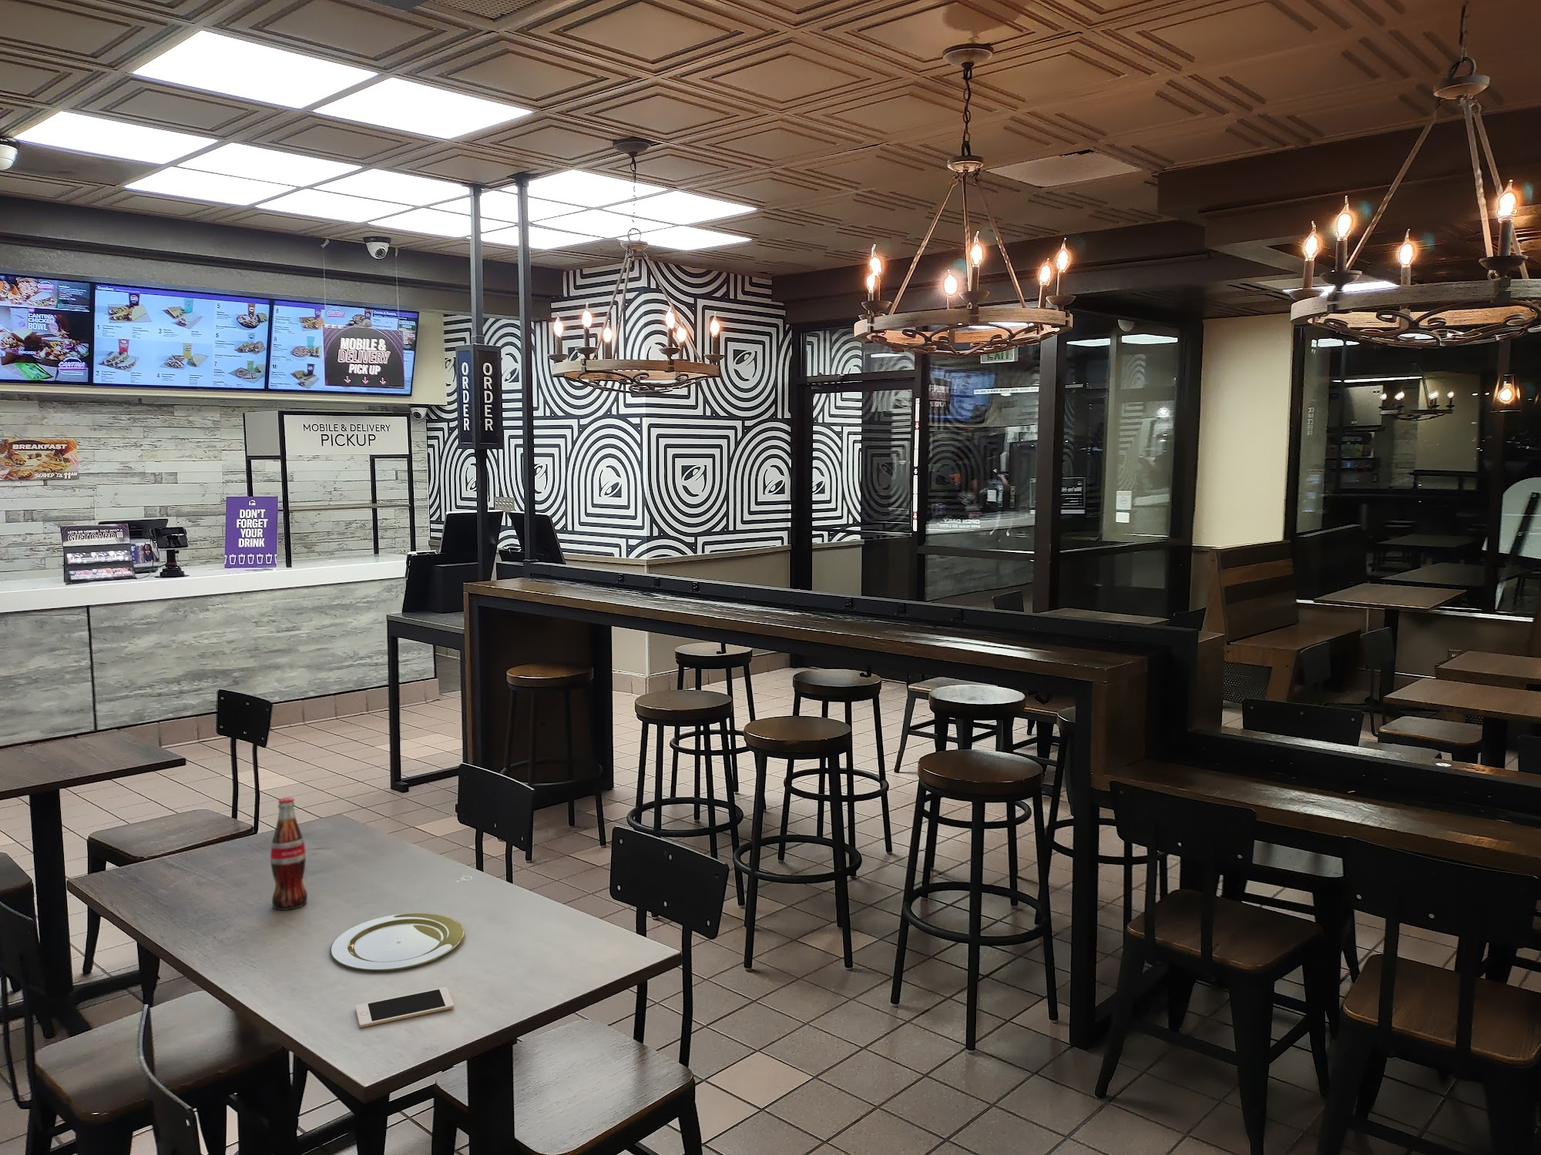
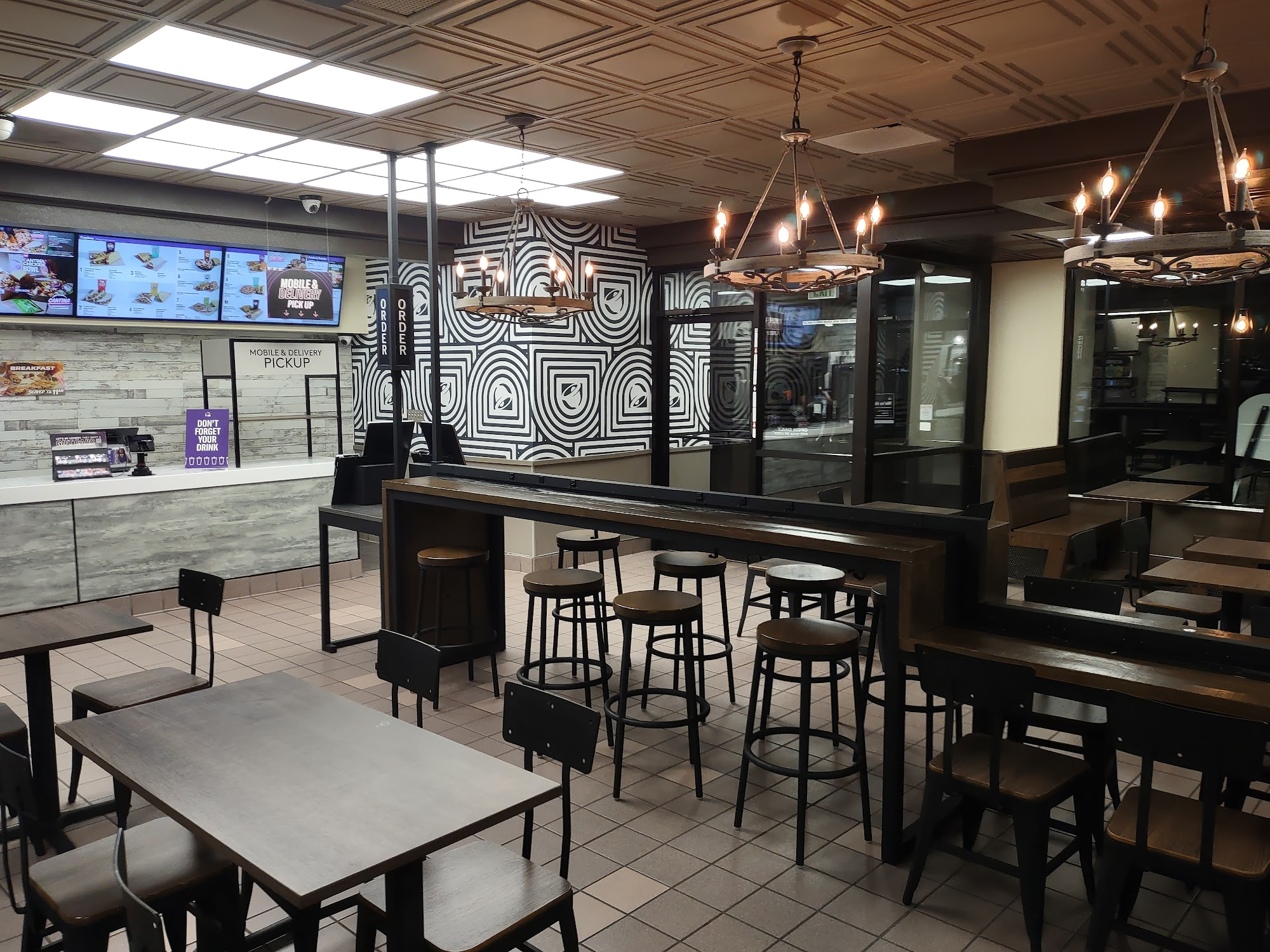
- cell phone [356,986,455,1029]
- plate [330,911,465,972]
- pop [269,797,308,911]
